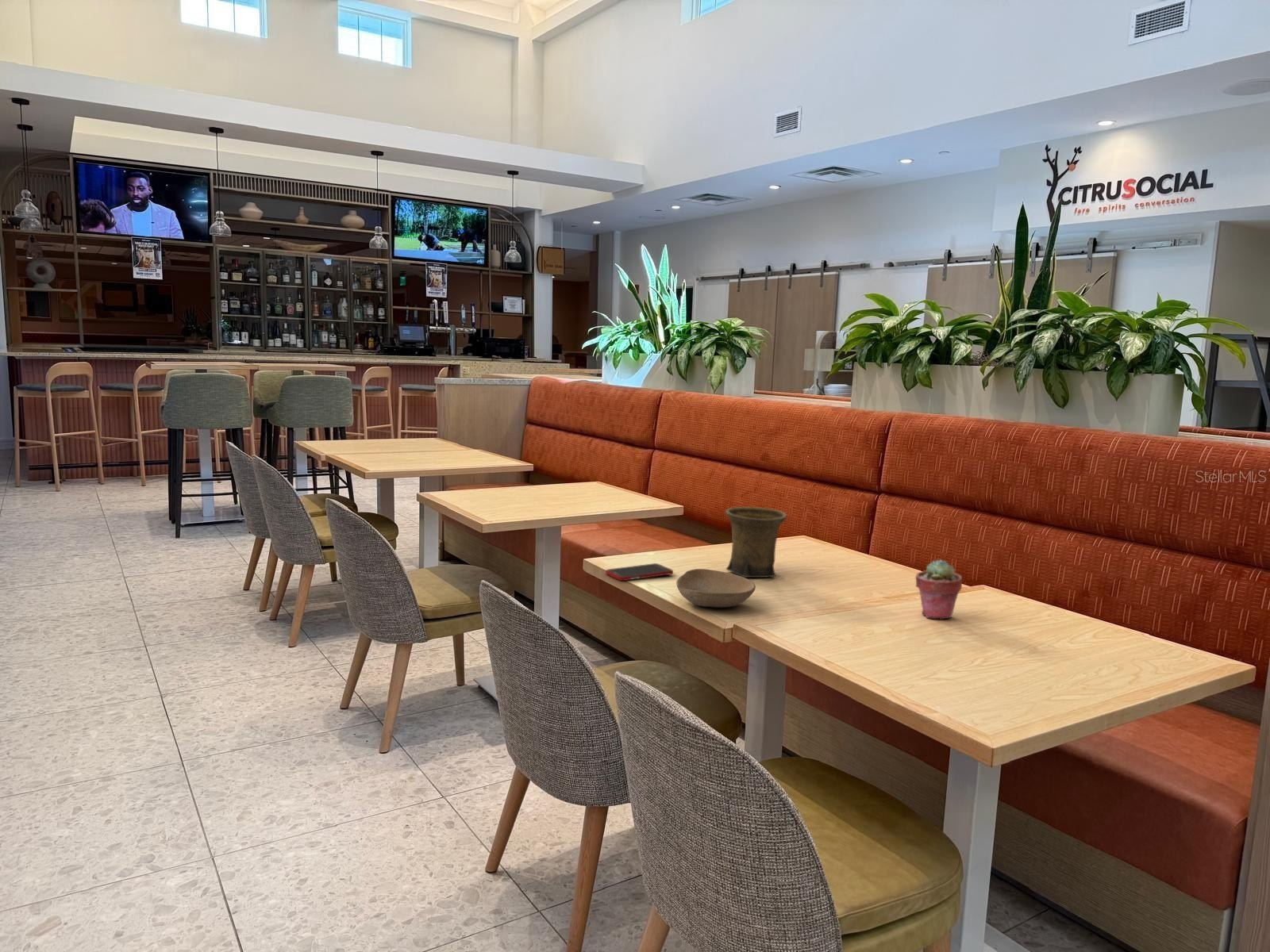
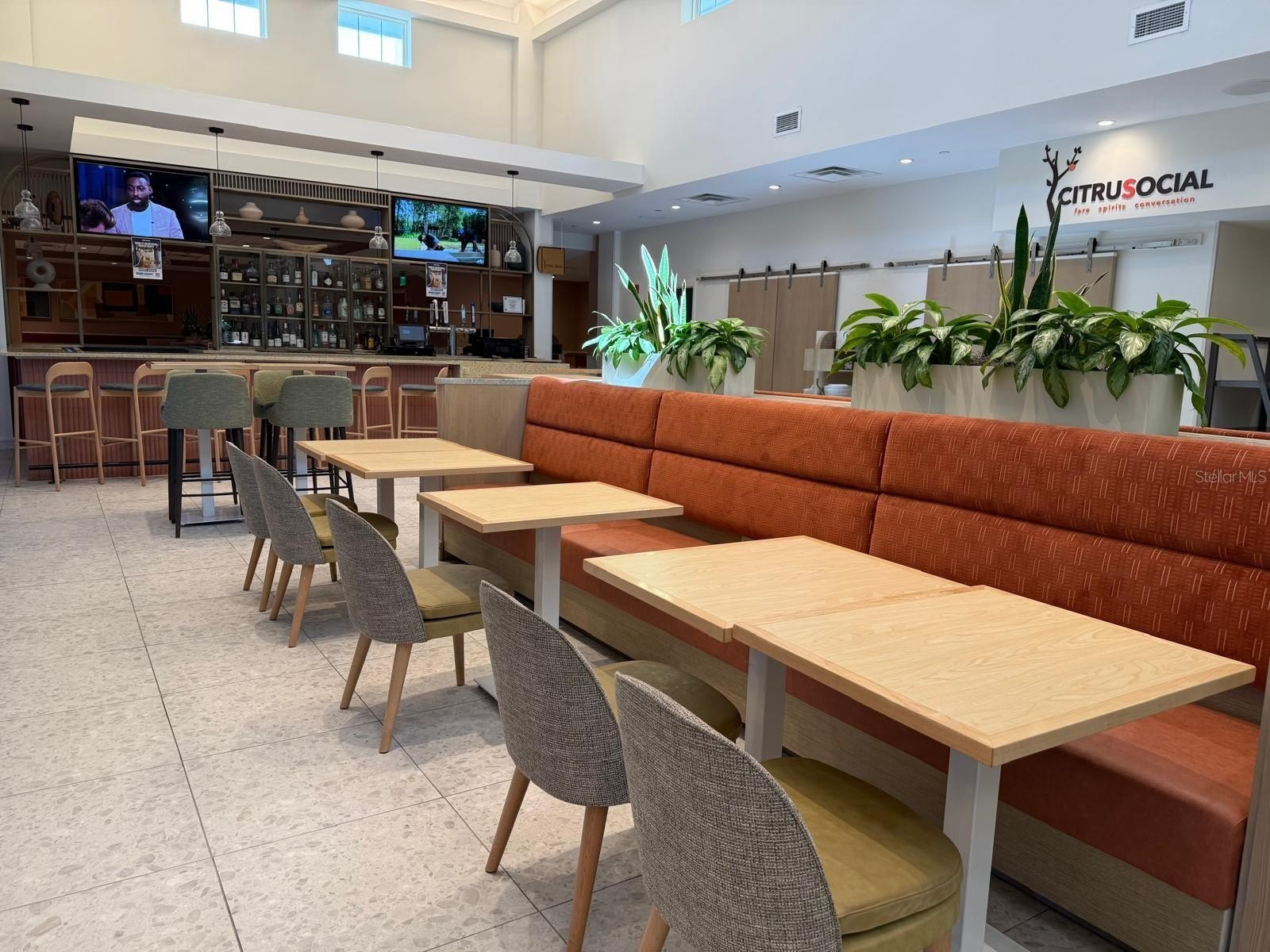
- bowl [675,568,756,608]
- potted succulent [914,559,963,620]
- mug [725,506,788,578]
- cell phone [605,562,674,582]
